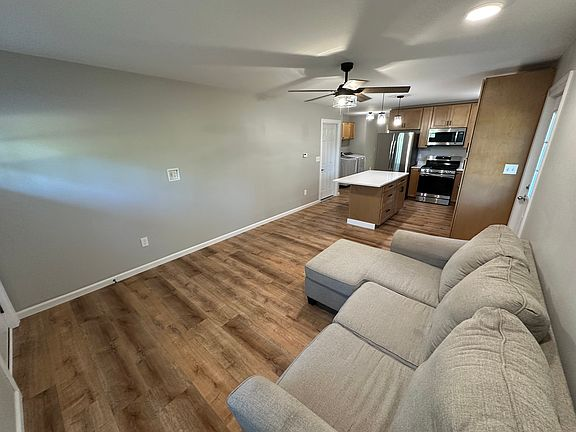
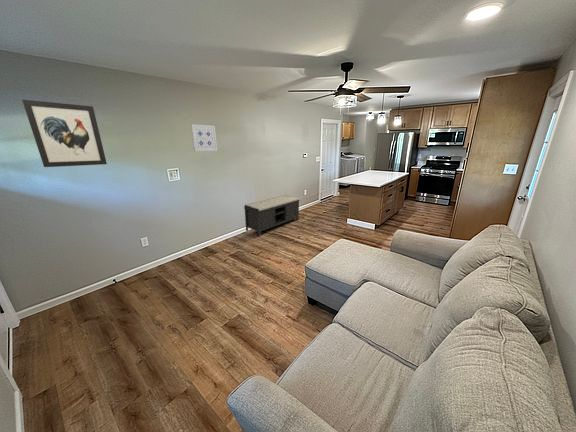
+ bench [243,195,301,237]
+ wall art [190,123,218,152]
+ wall art [21,98,108,168]
